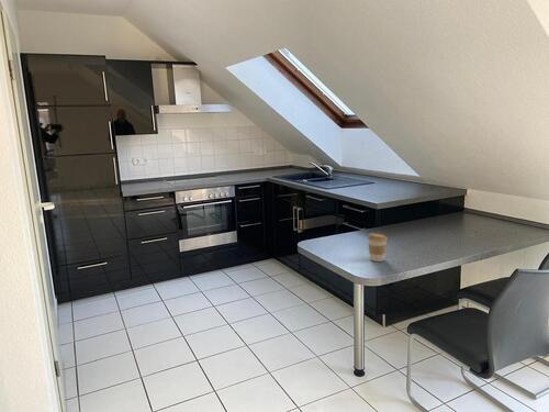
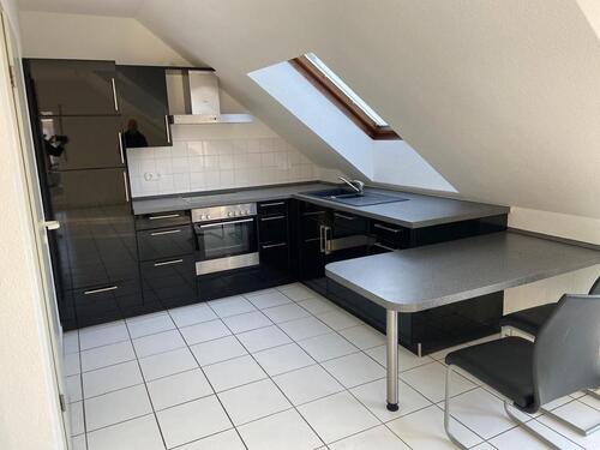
- coffee cup [367,232,389,263]
